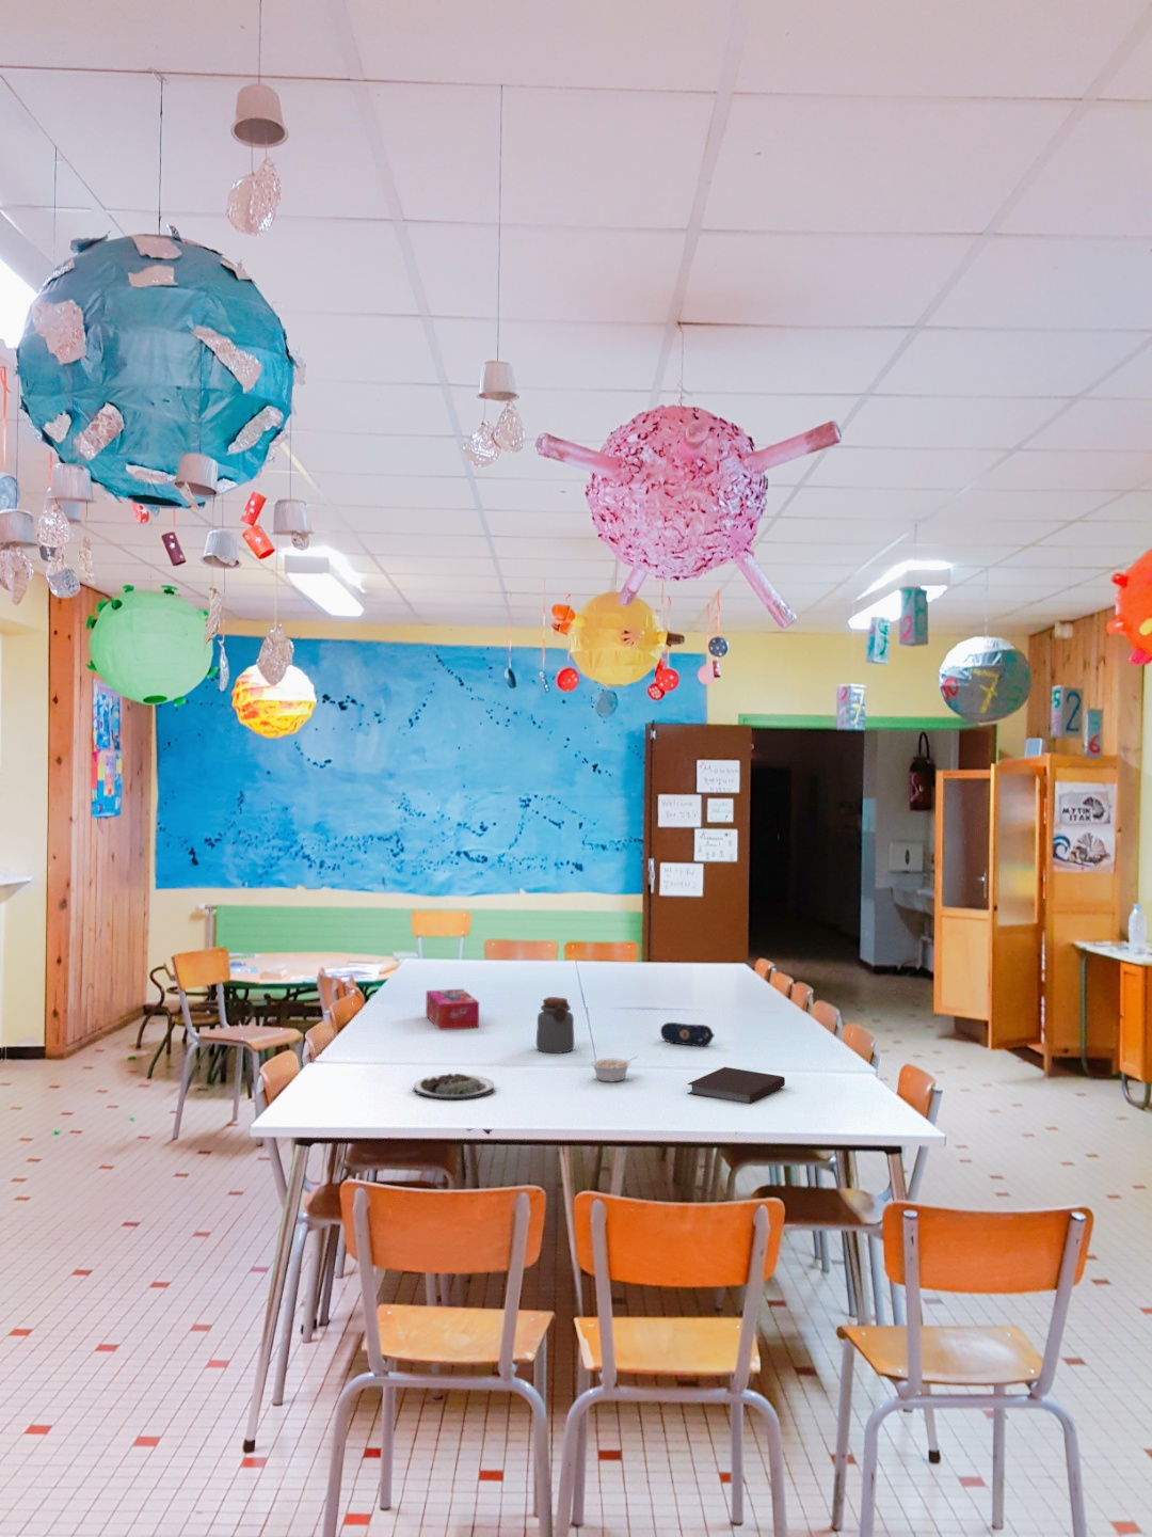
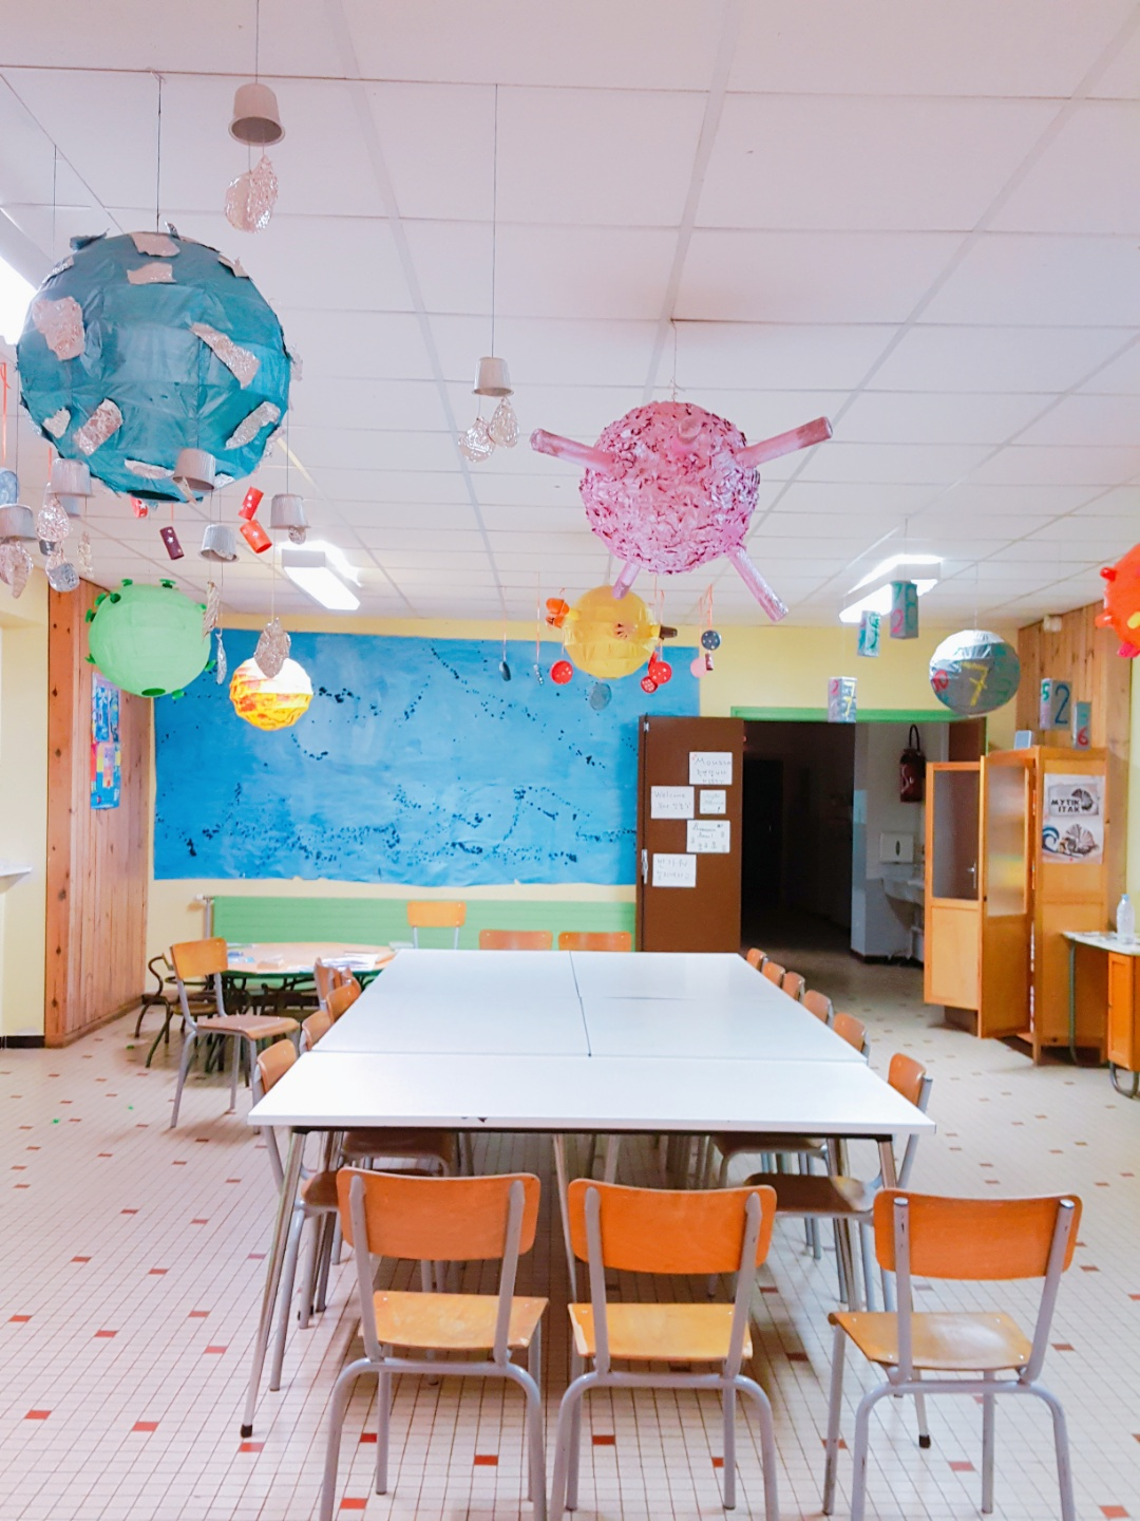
- pencil case [659,1021,715,1048]
- notebook [686,1066,787,1105]
- tissue box [425,989,480,1031]
- jar [536,996,575,1054]
- plate [411,1072,495,1100]
- legume [589,1055,639,1083]
